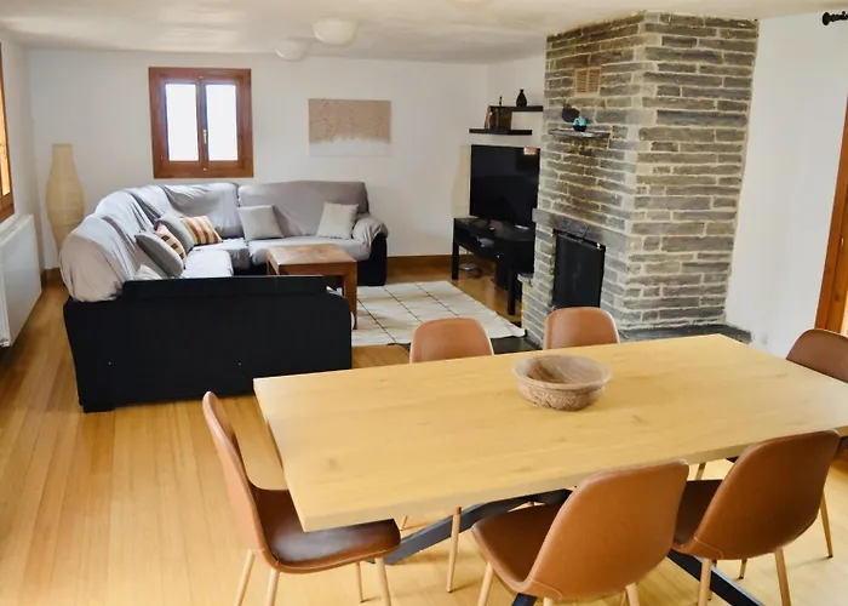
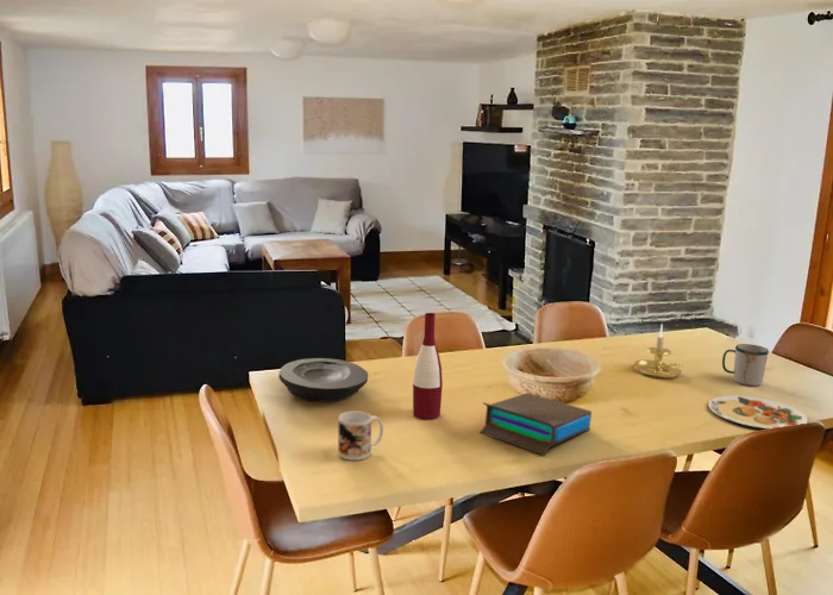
+ mug [337,409,384,462]
+ mug [721,343,770,387]
+ plate [707,394,809,430]
+ plate [277,357,369,402]
+ candle holder [633,322,685,380]
+ alcohol [412,312,444,420]
+ book [478,392,593,457]
